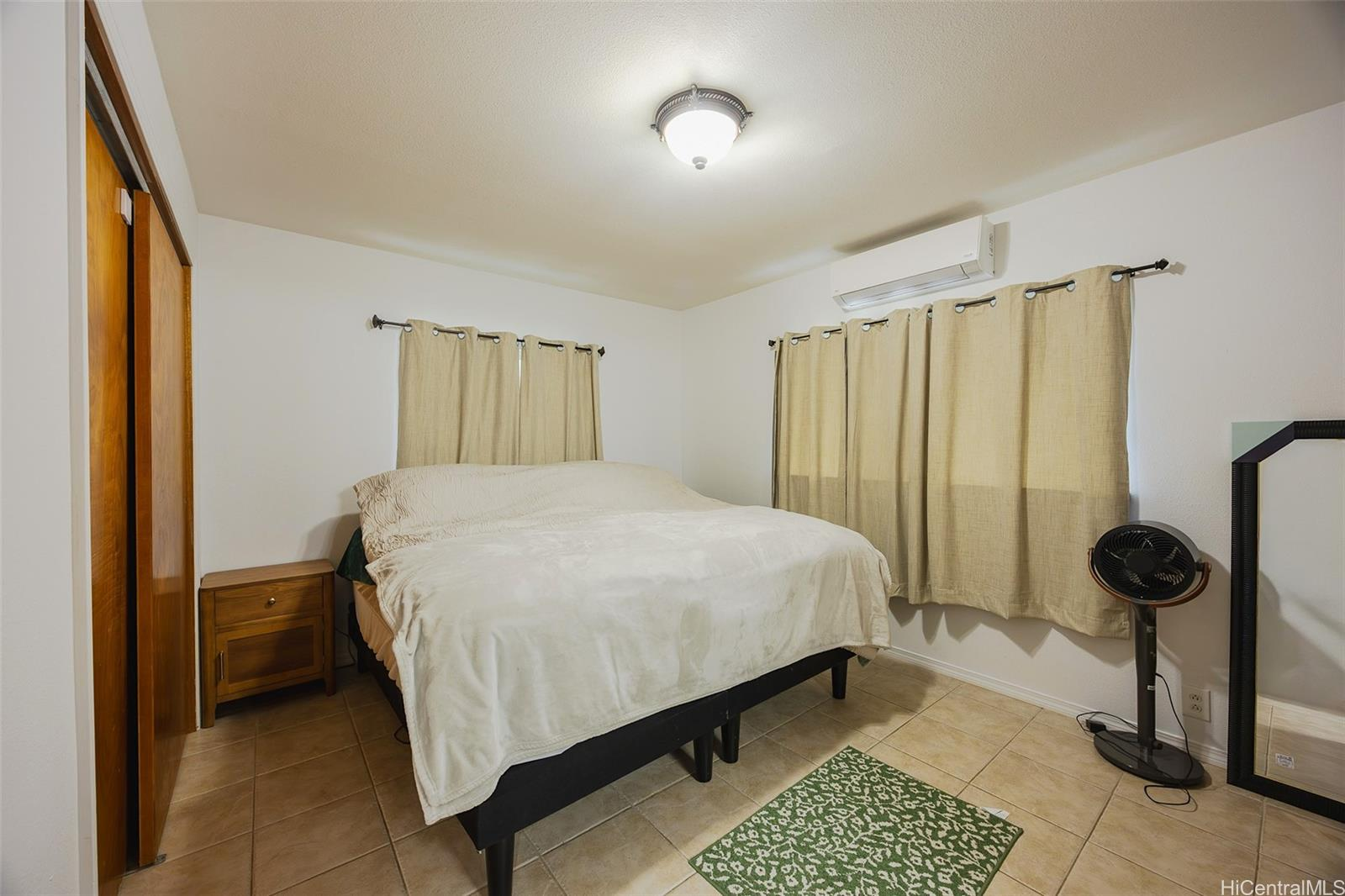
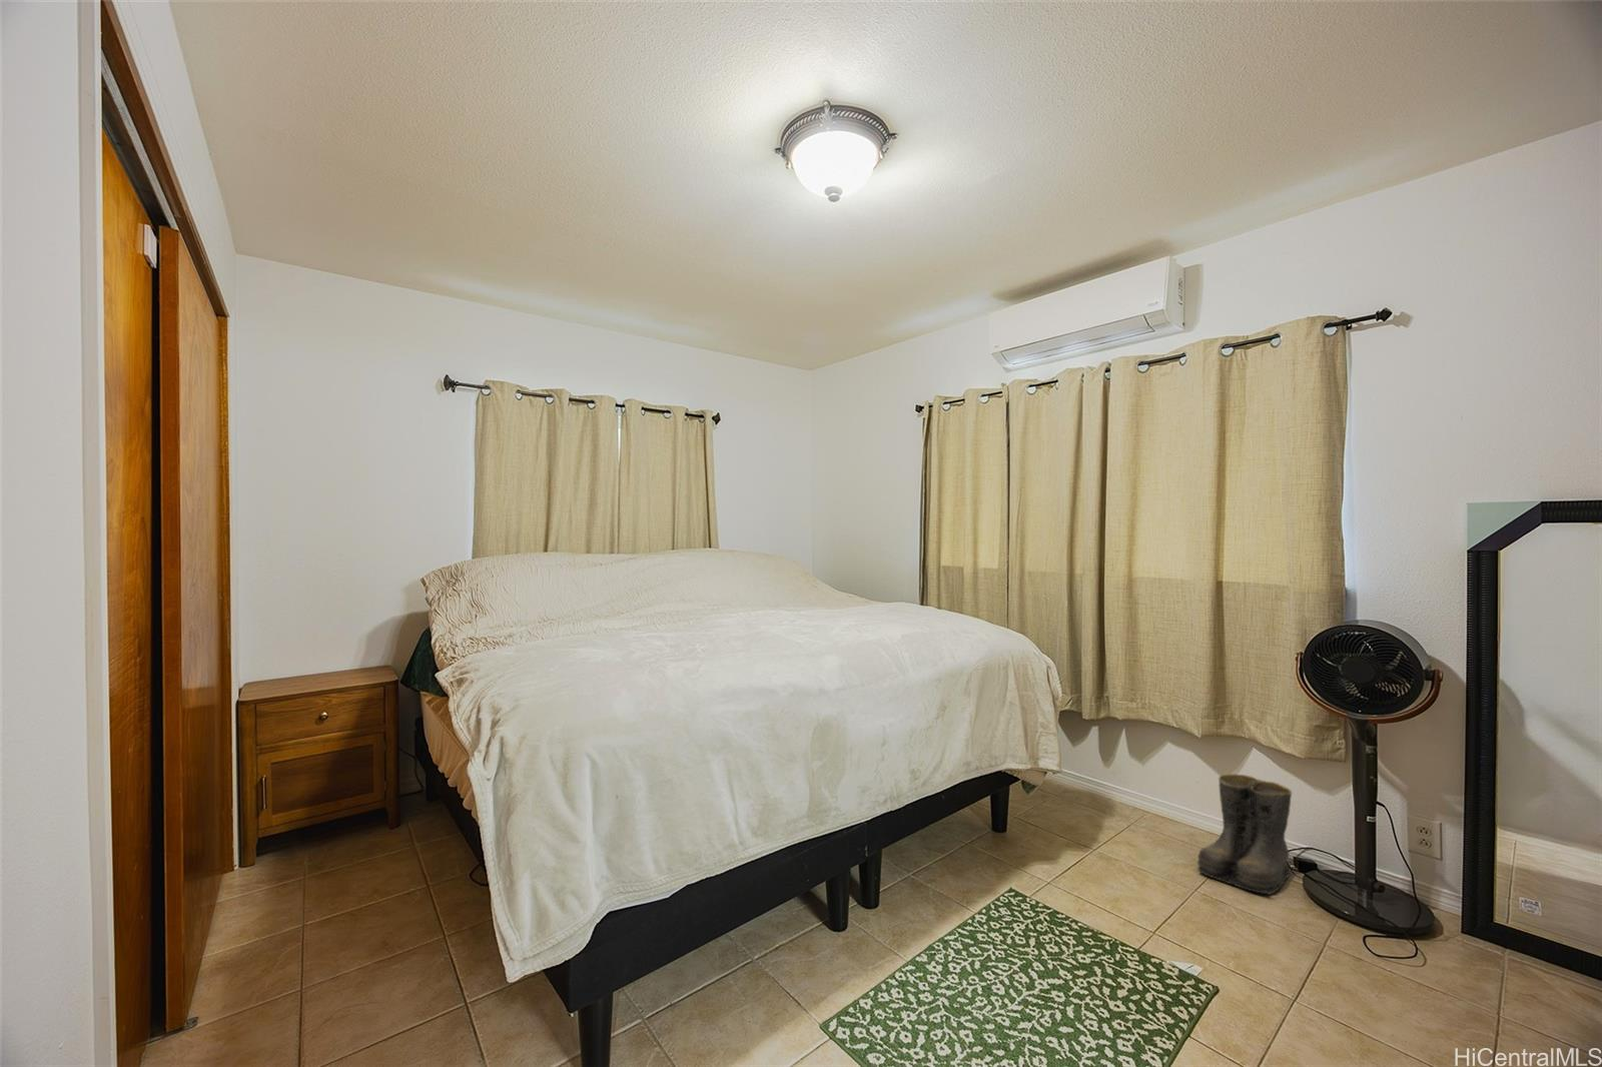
+ boots [1197,773,1294,896]
